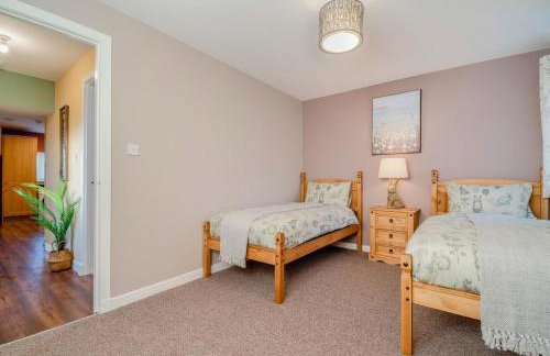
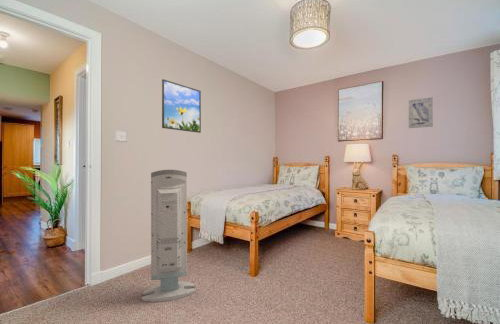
+ wall art [408,96,434,129]
+ air purifier [141,169,196,303]
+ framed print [161,78,202,134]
